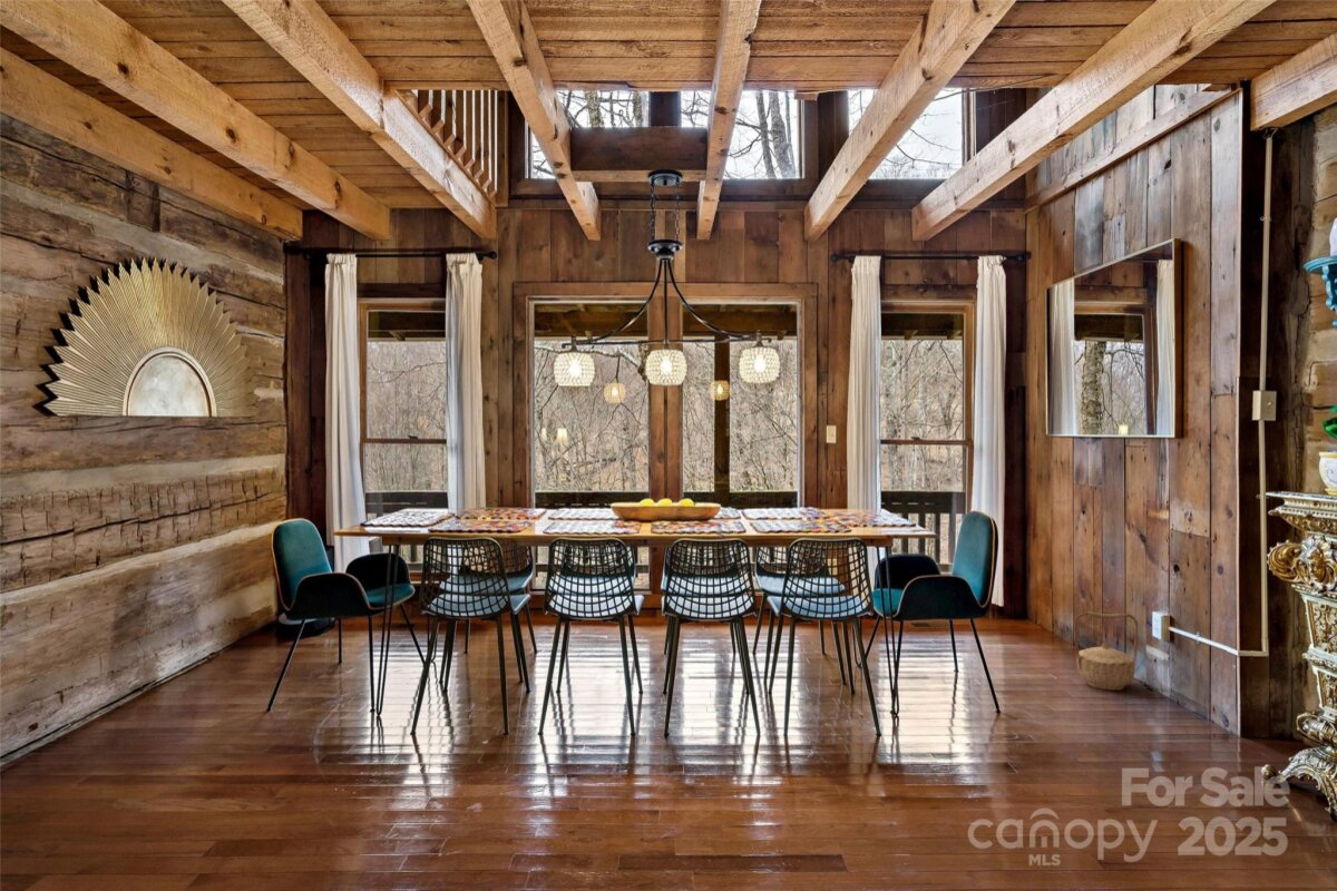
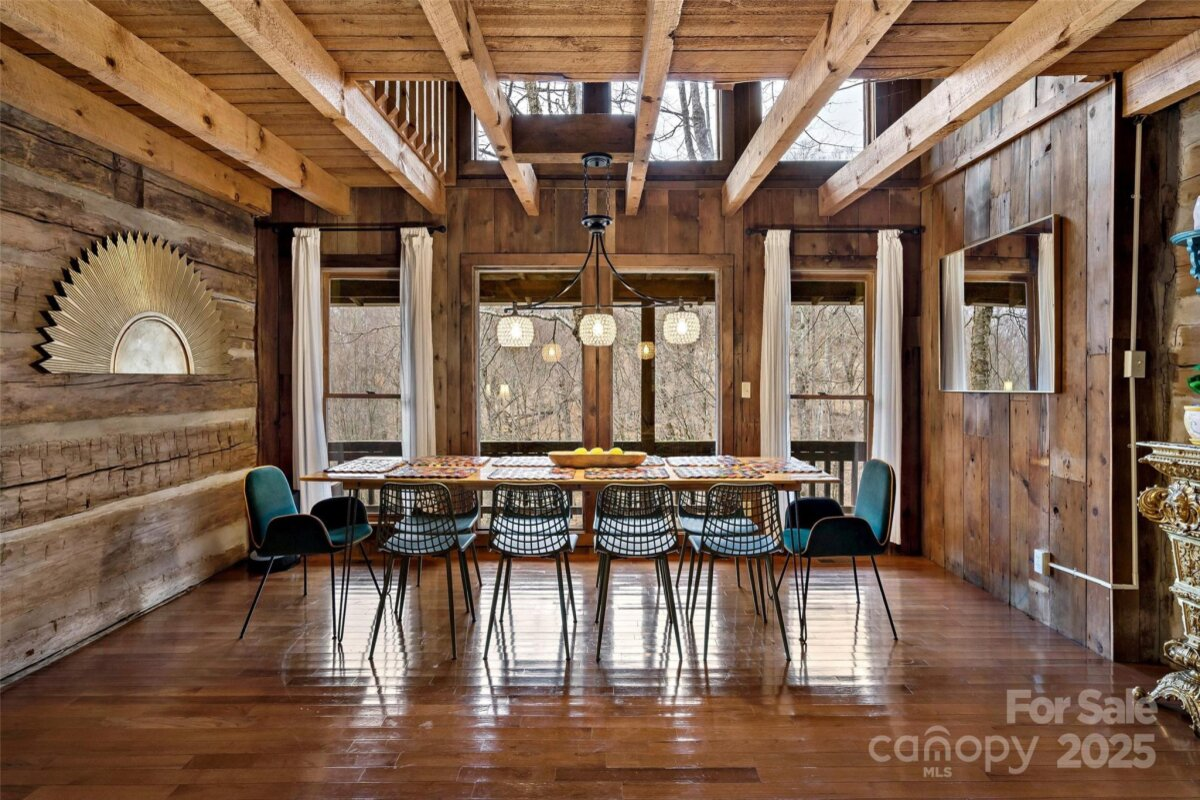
- basket [1073,610,1139,692]
